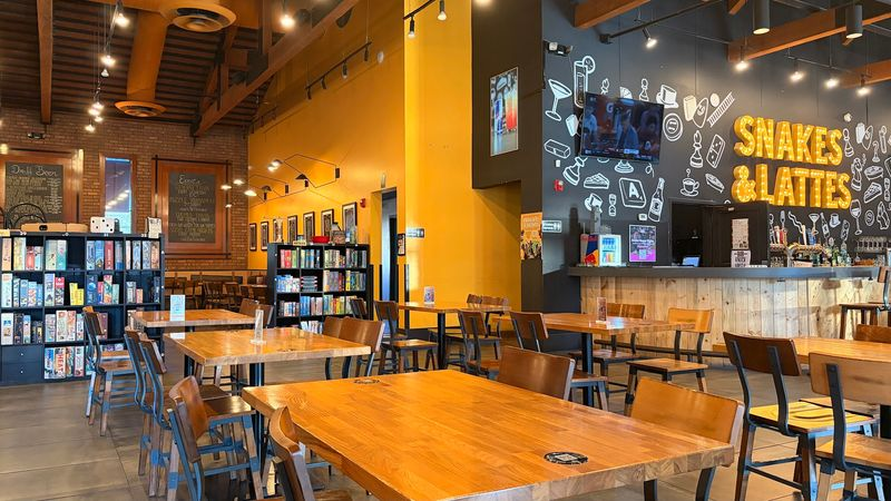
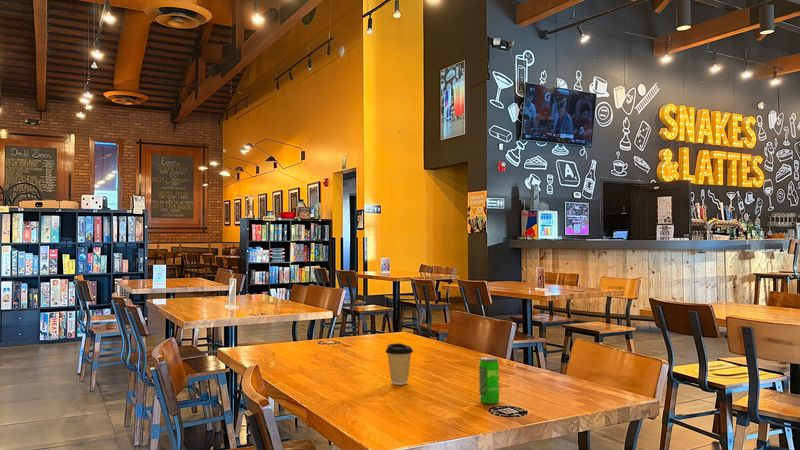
+ beverage can [478,356,500,405]
+ coffee cup [384,342,414,386]
